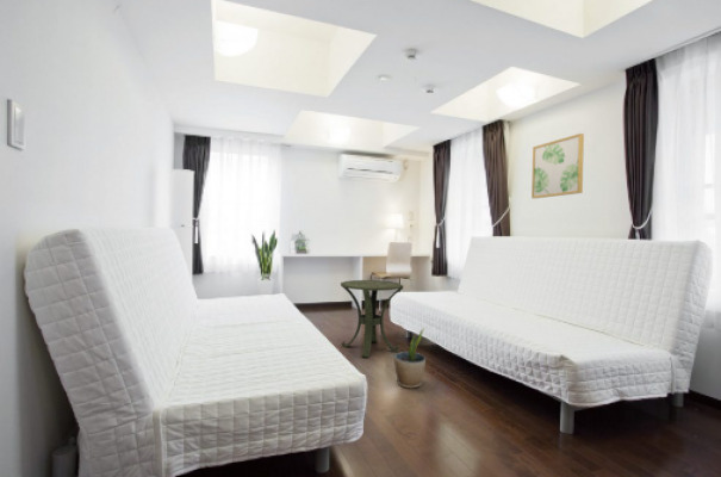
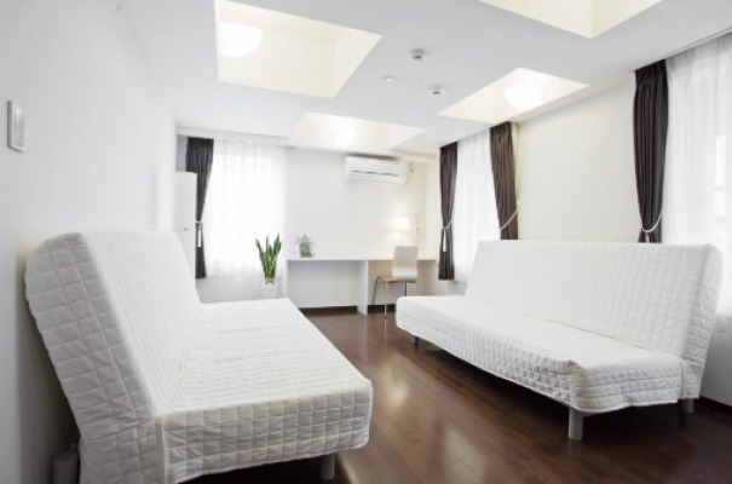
- side table [340,279,404,359]
- wall art [530,132,585,200]
- potted plant [393,327,427,390]
